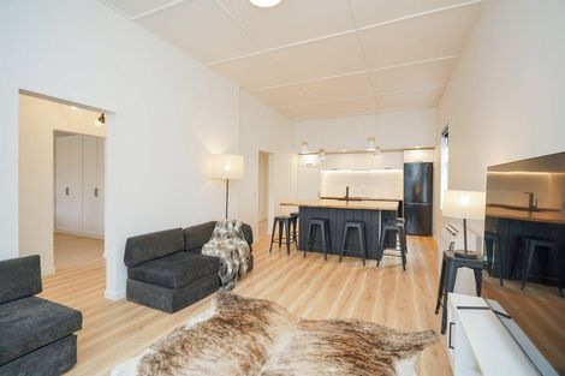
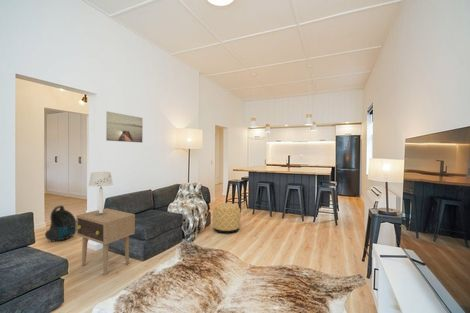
+ ottoman [212,202,241,234]
+ vacuum cleaner [44,205,76,243]
+ side table [75,207,136,276]
+ wall art [105,111,144,143]
+ table lamp [88,171,114,216]
